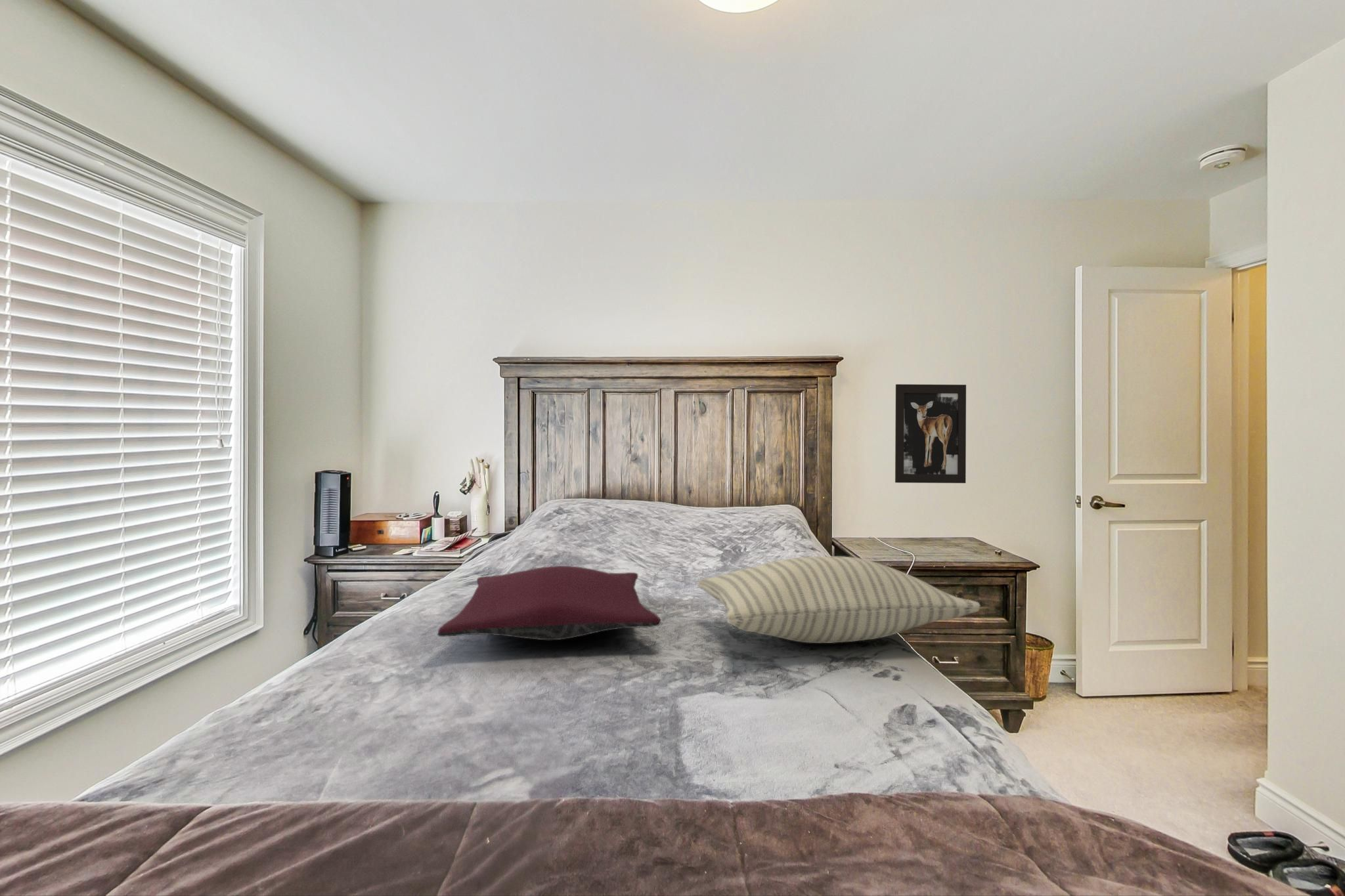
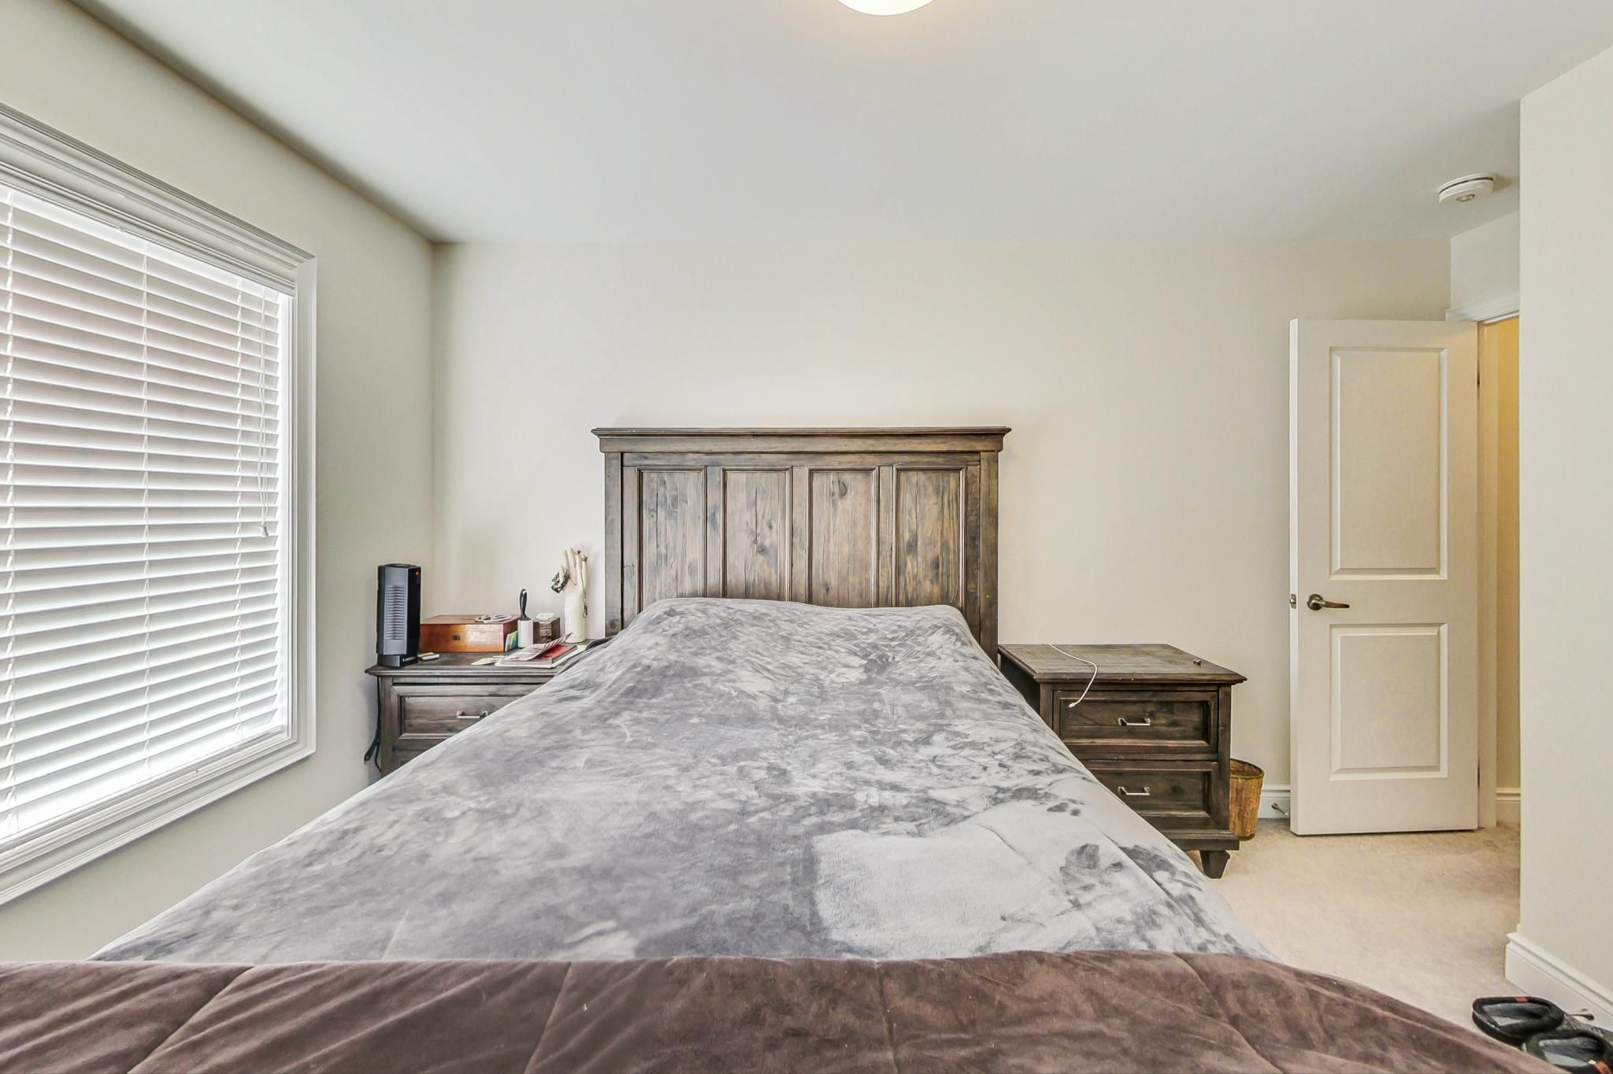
- pillow [697,556,981,644]
- wall art [894,383,967,484]
- pillow [437,565,661,641]
